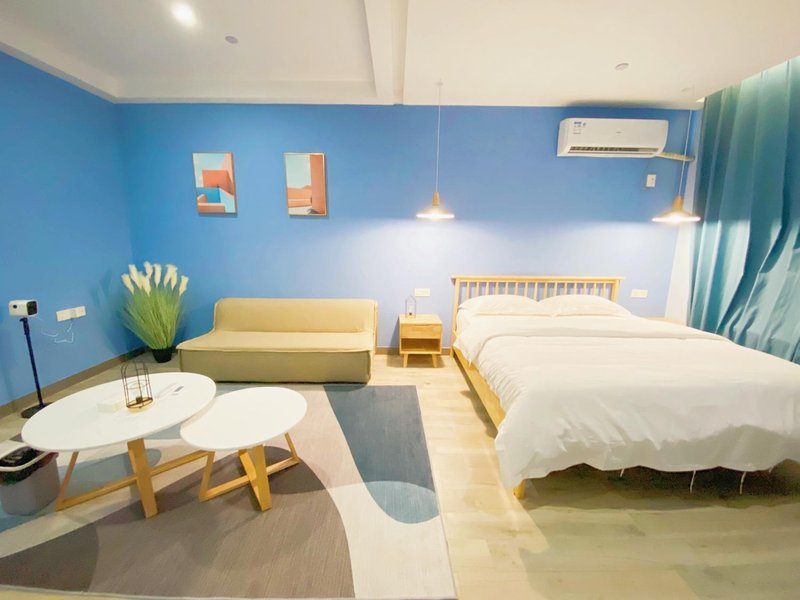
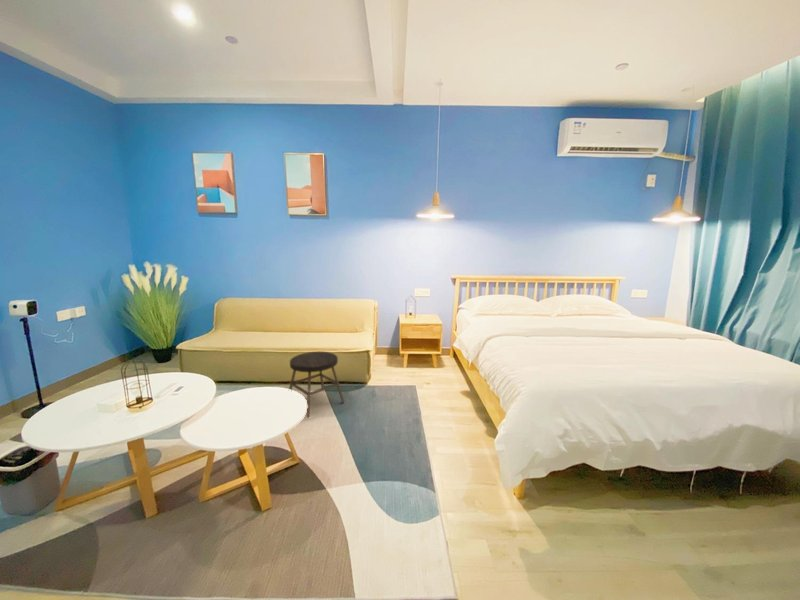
+ stool [288,351,345,418]
